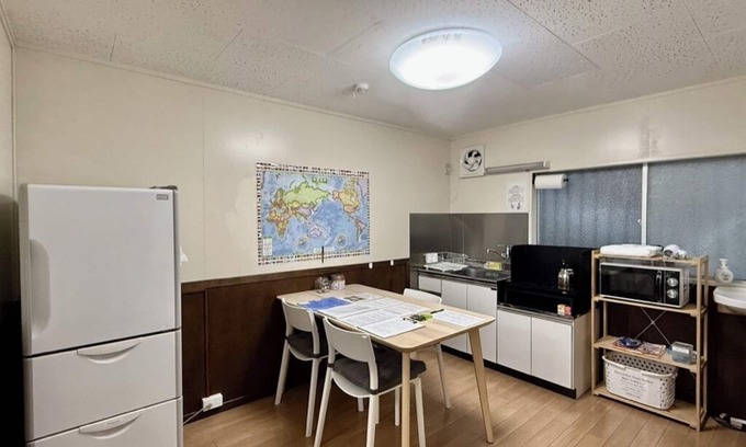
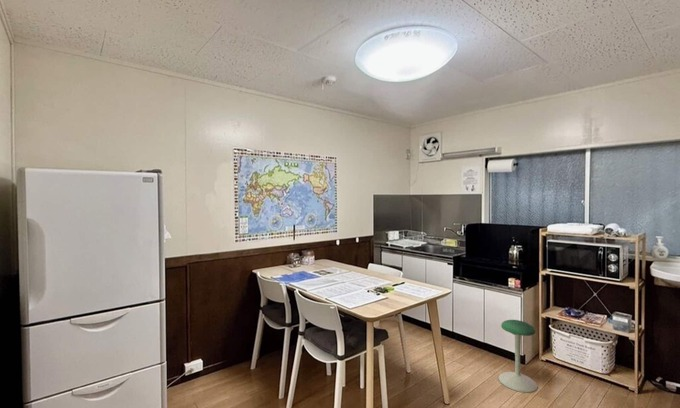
+ stool [498,319,538,393]
